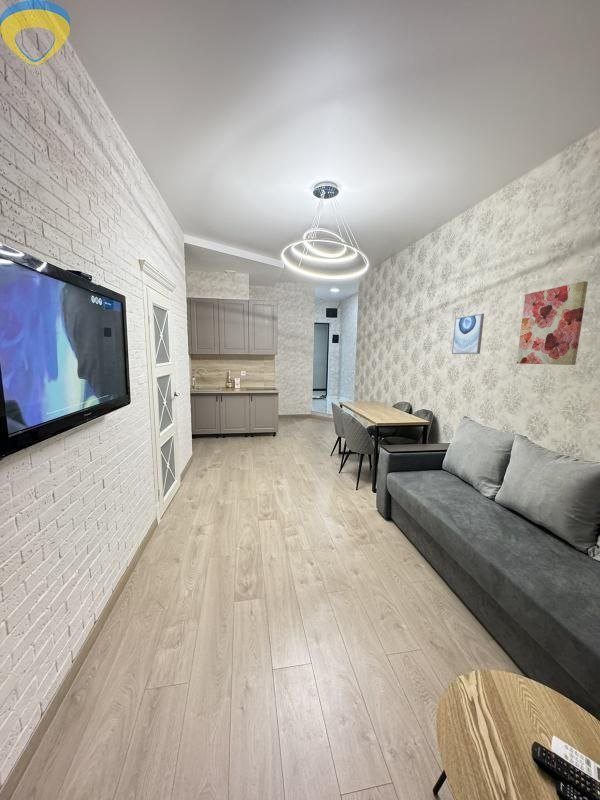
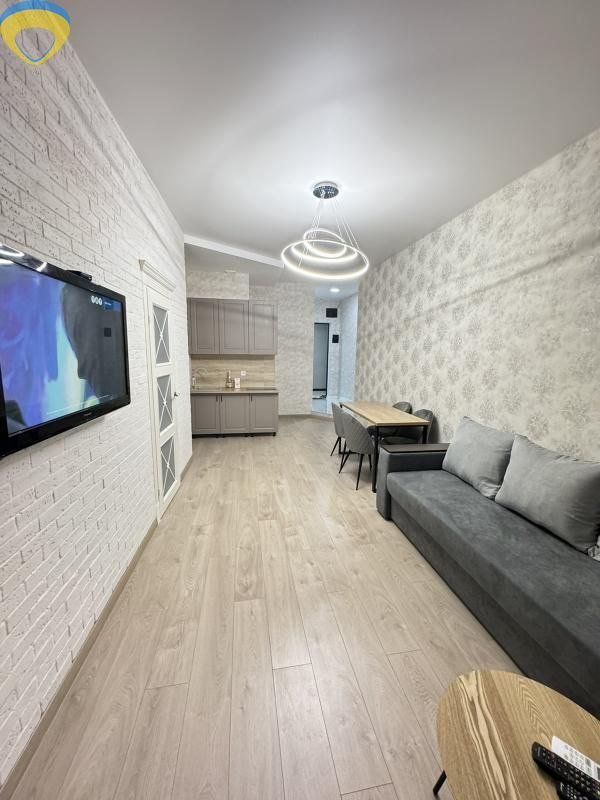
- wall art [451,313,485,355]
- wall art [516,280,589,366]
